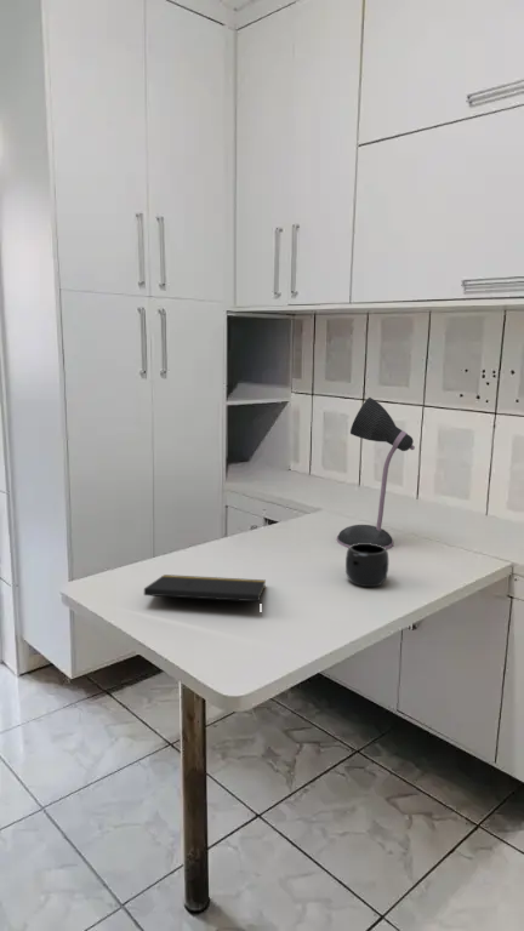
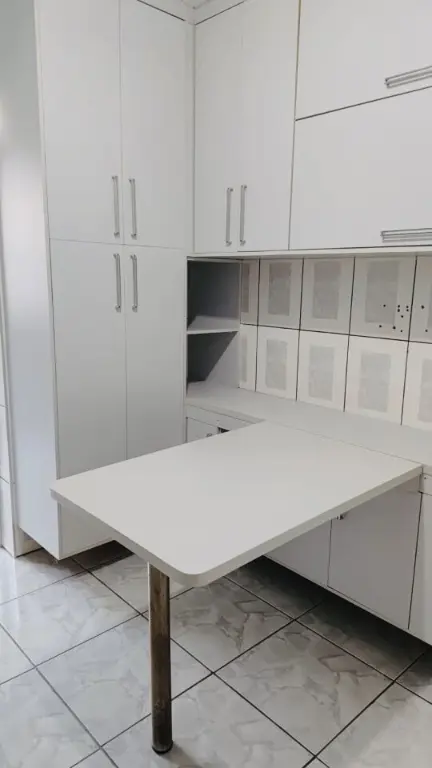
- notepad [143,573,267,617]
- desk lamp [335,396,416,550]
- mug [344,543,389,588]
